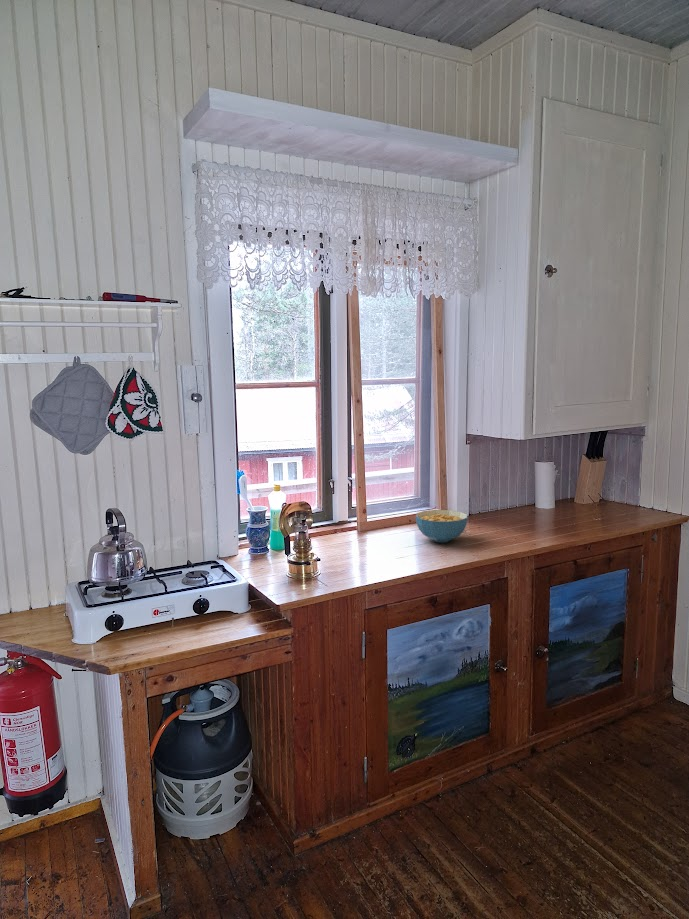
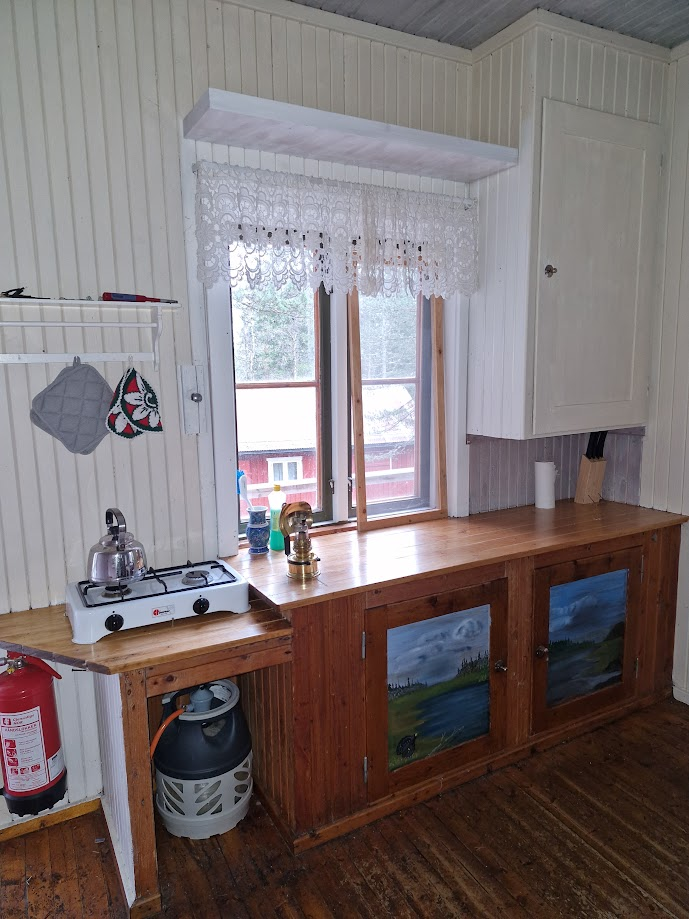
- cereal bowl [415,509,469,543]
